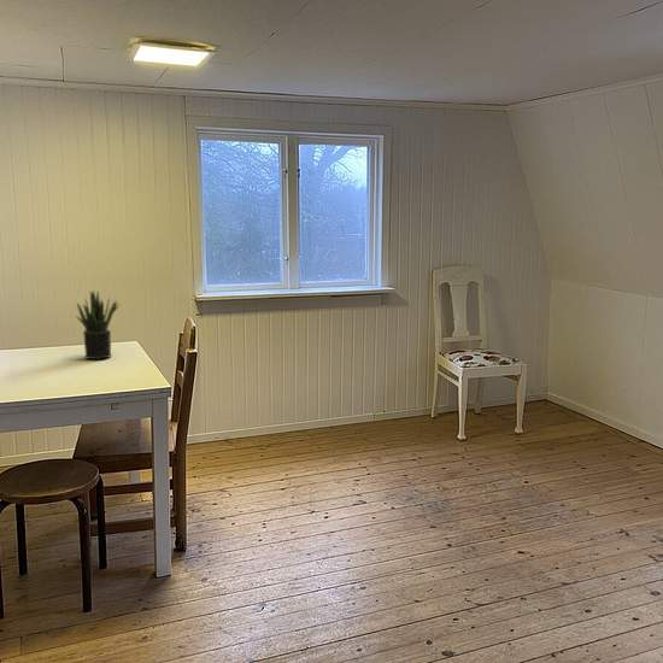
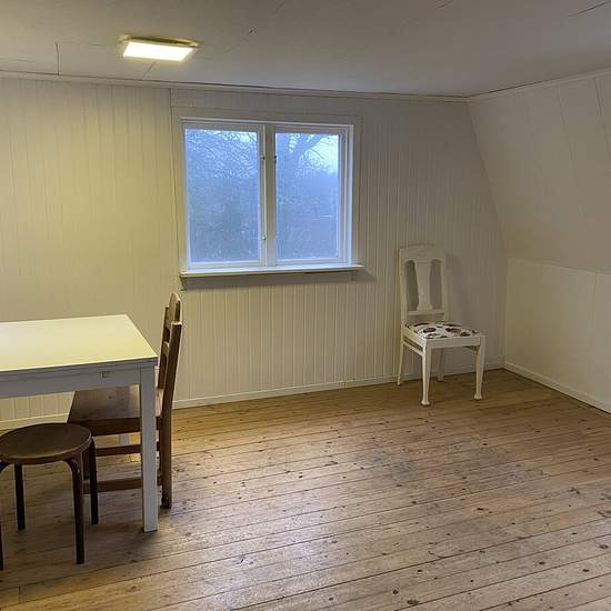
- potted plant [75,289,122,360]
